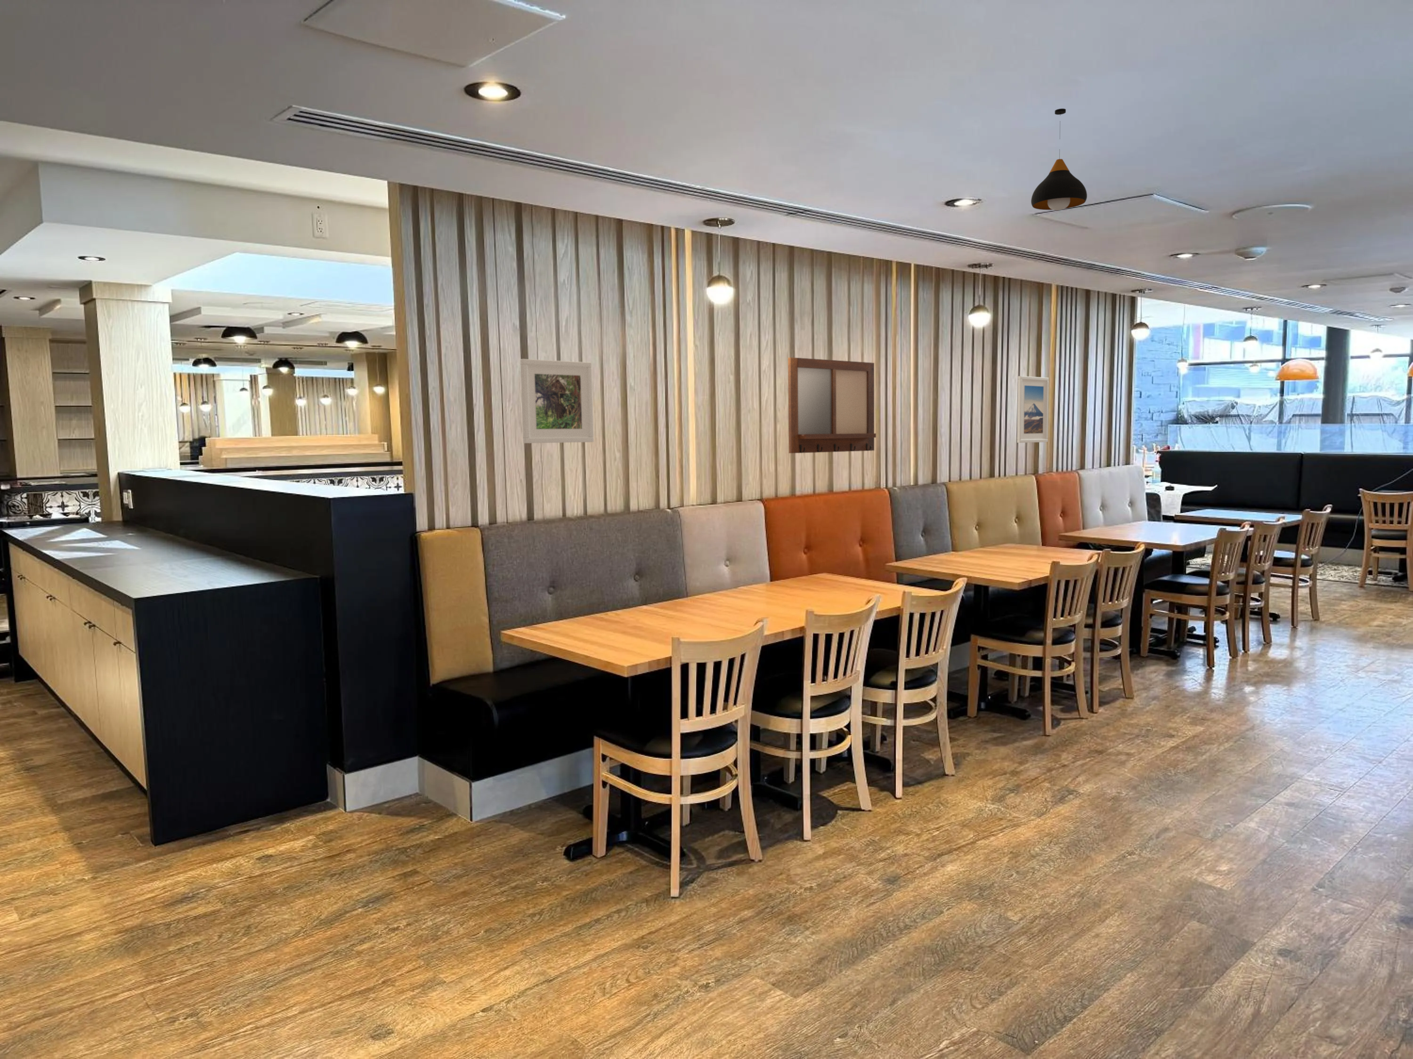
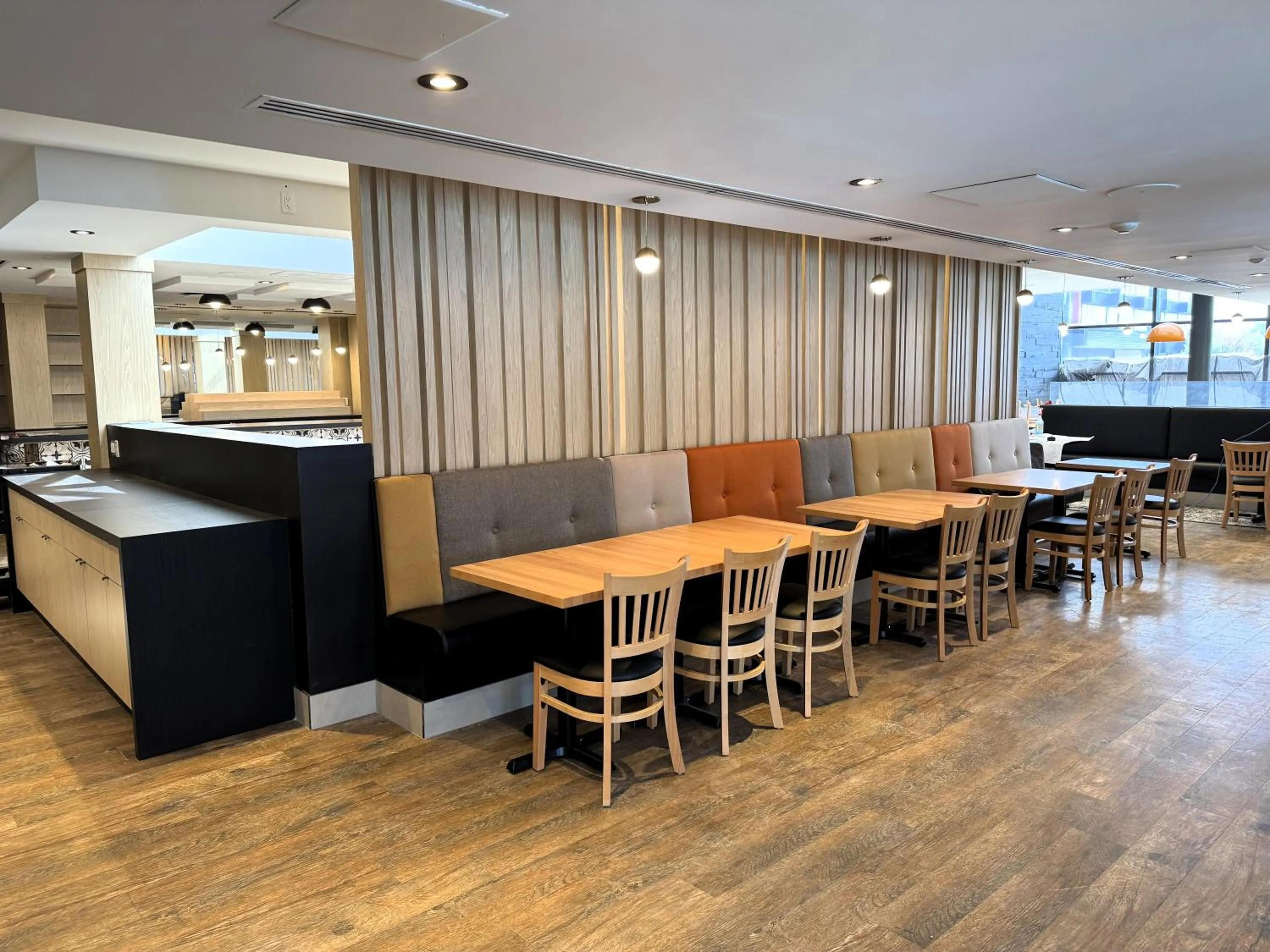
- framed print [1017,376,1049,444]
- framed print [520,358,594,444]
- writing board [788,357,877,454]
- pendant light [1030,108,1087,210]
